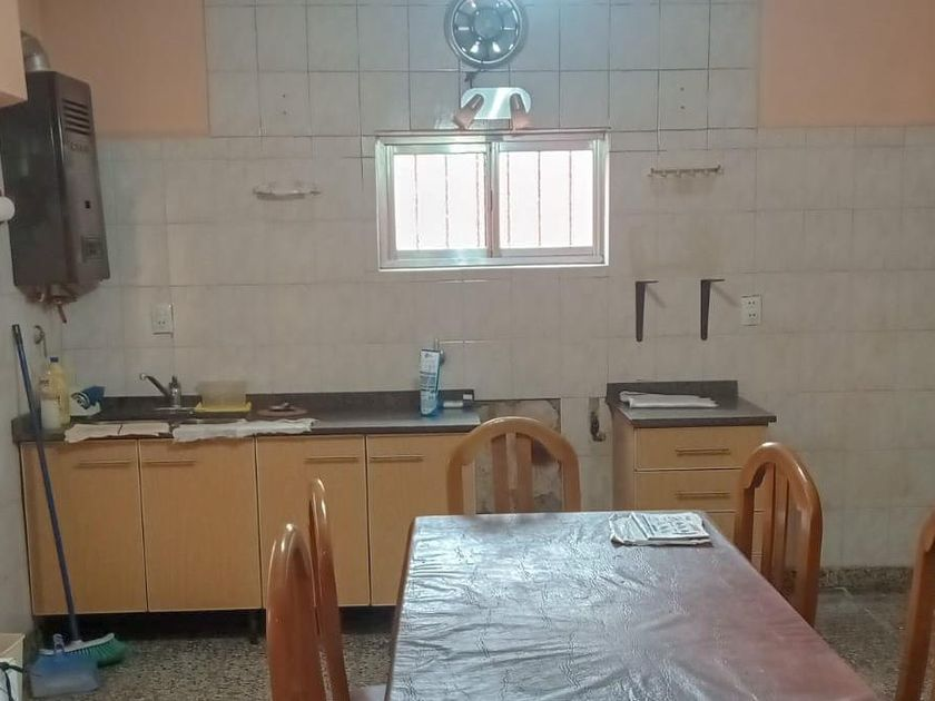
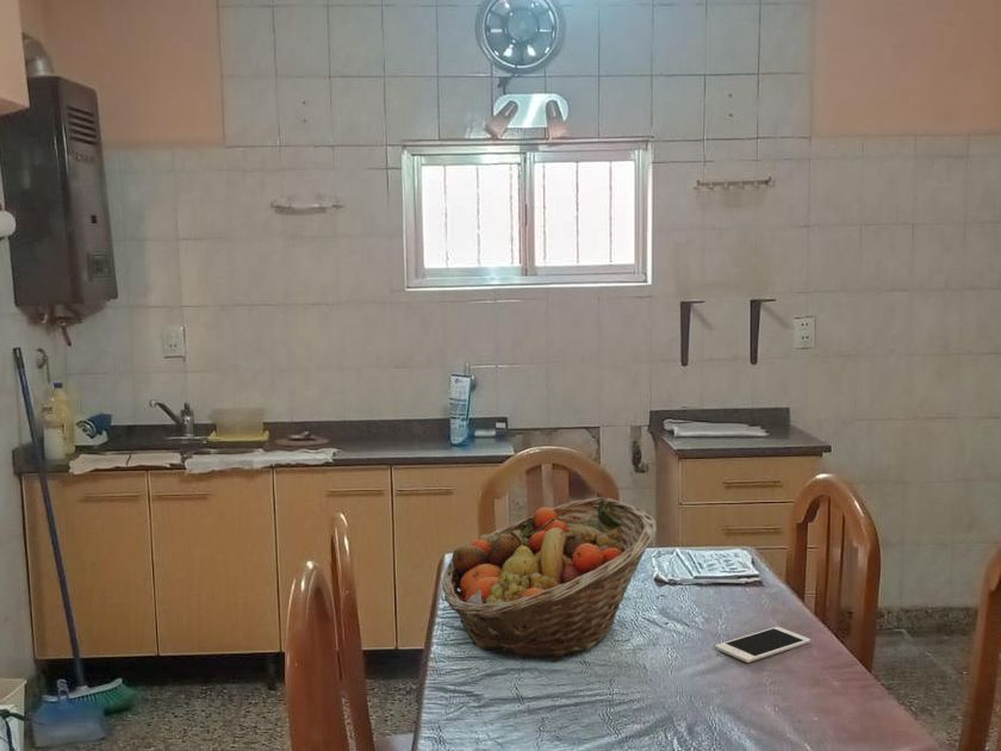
+ cell phone [715,626,812,664]
+ fruit basket [441,496,658,662]
